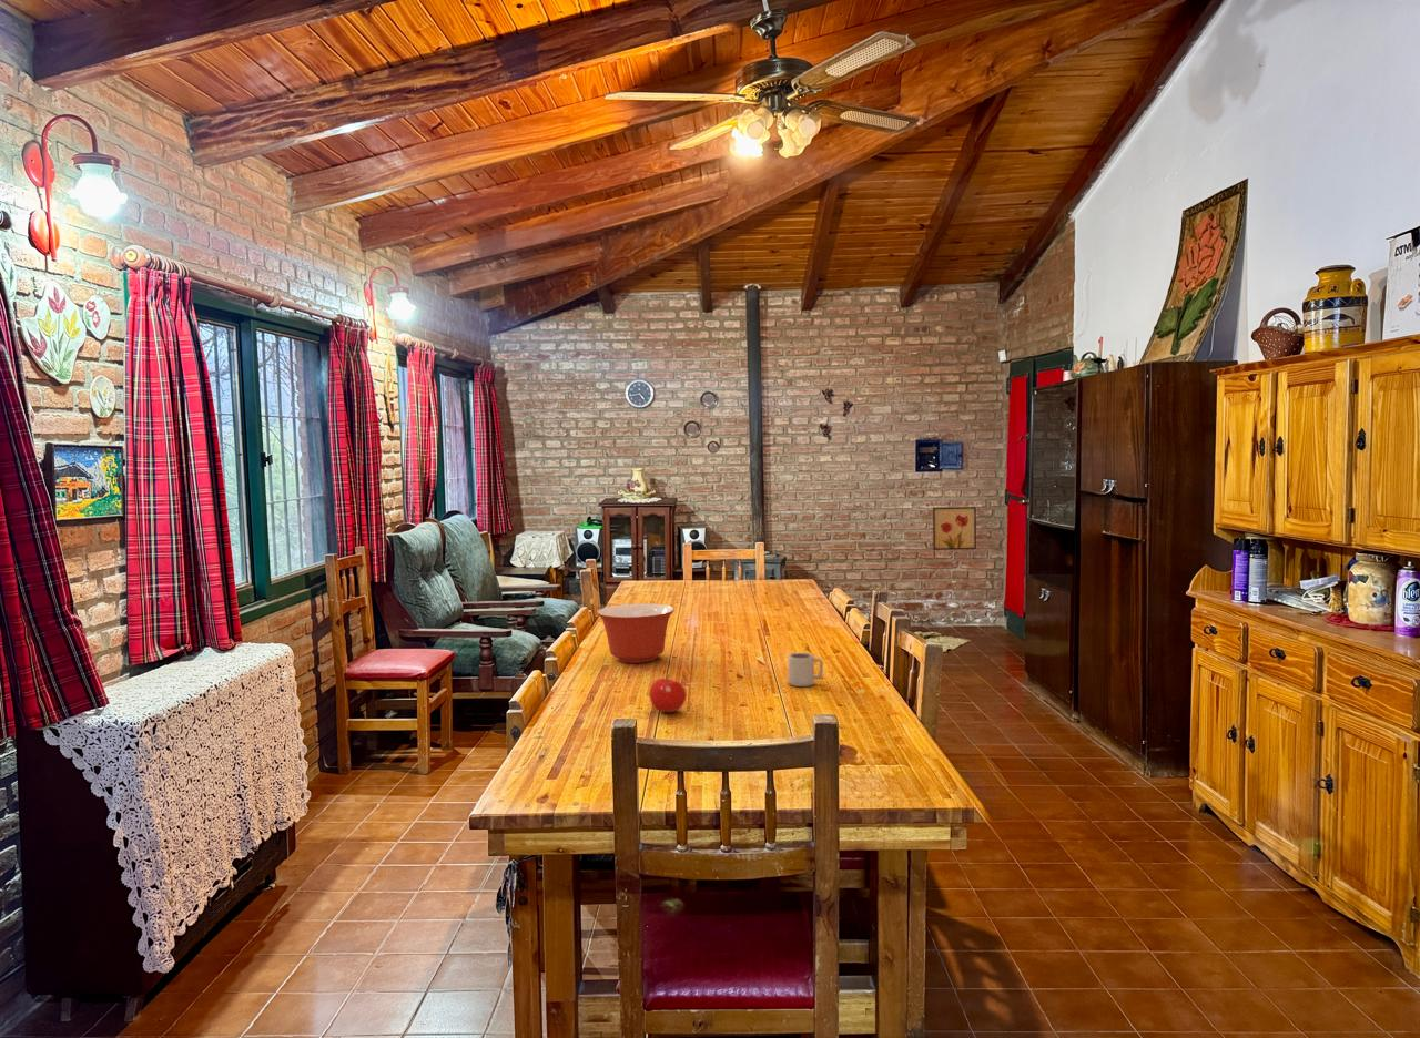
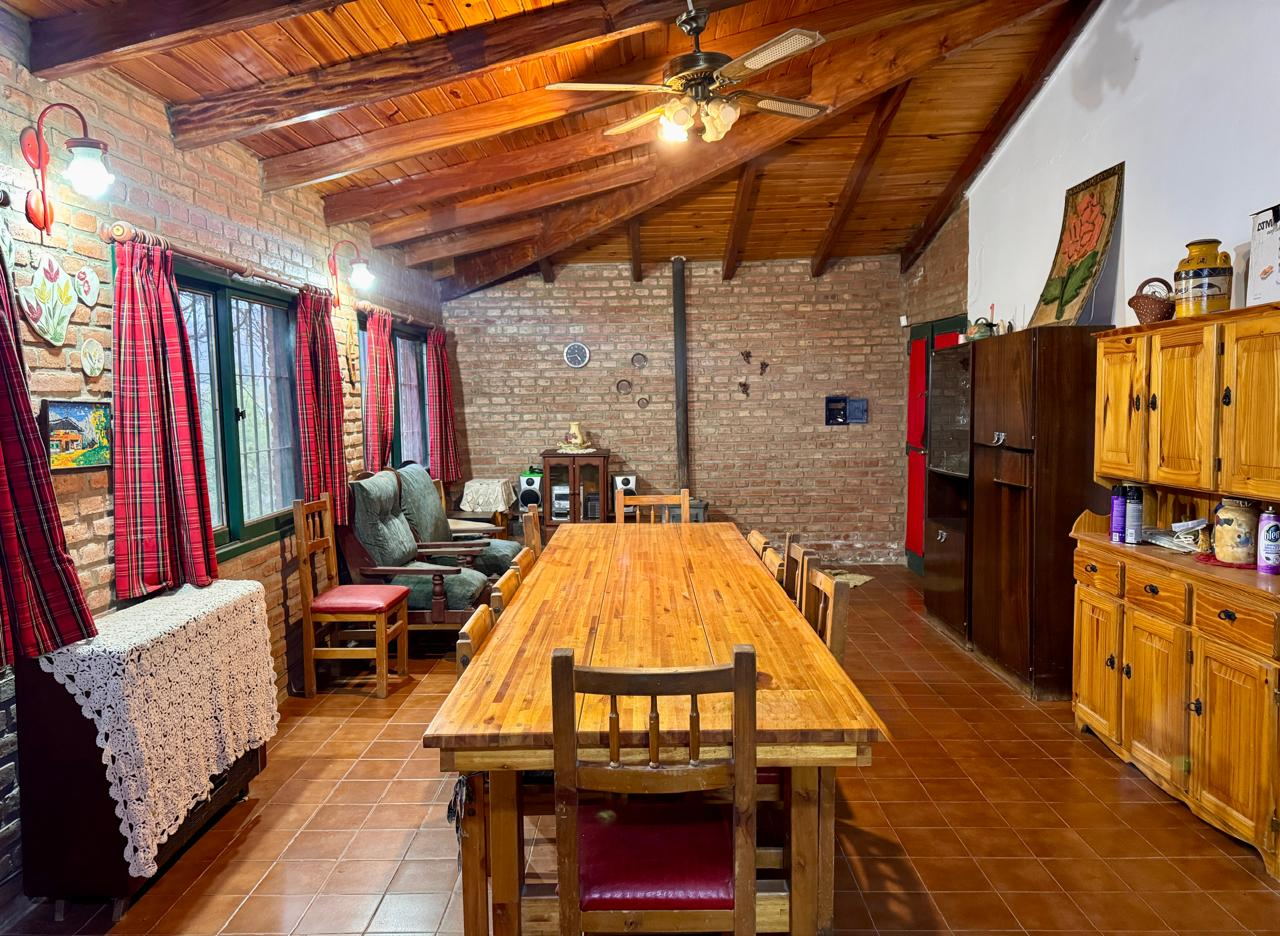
- cup [787,652,824,688]
- wall art [932,506,977,551]
- fruit [648,673,688,713]
- mixing bowl [596,602,676,664]
